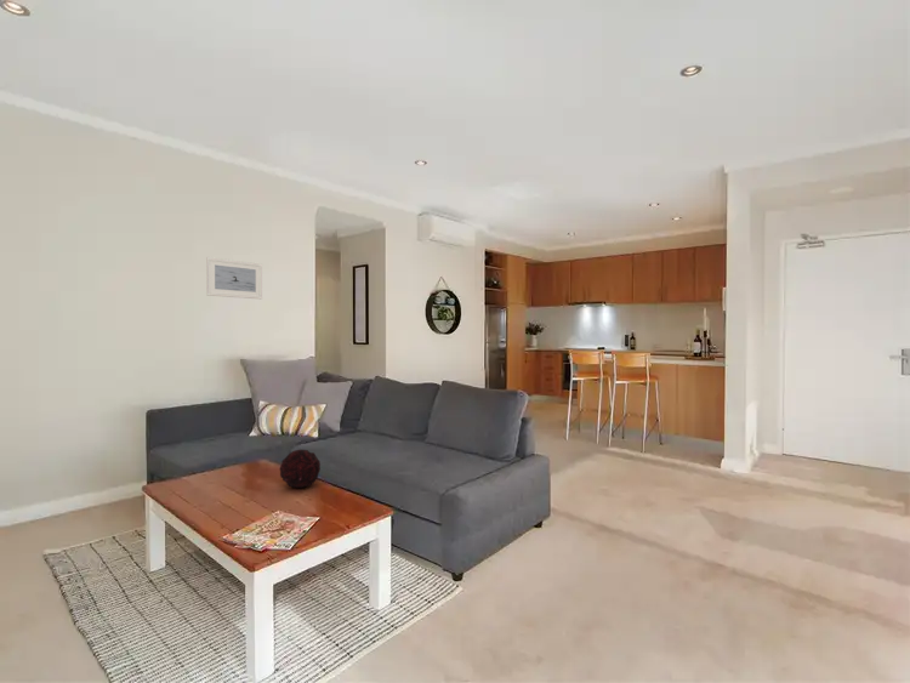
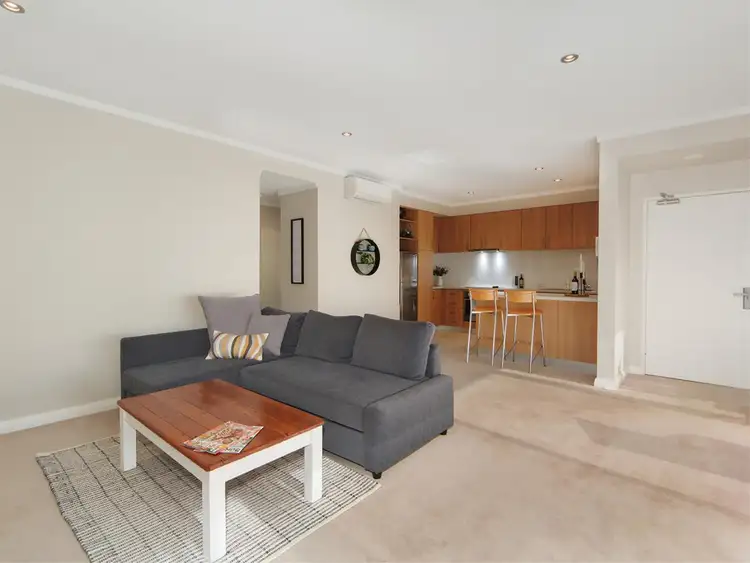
- decorative orb [278,449,322,489]
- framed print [205,256,263,301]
